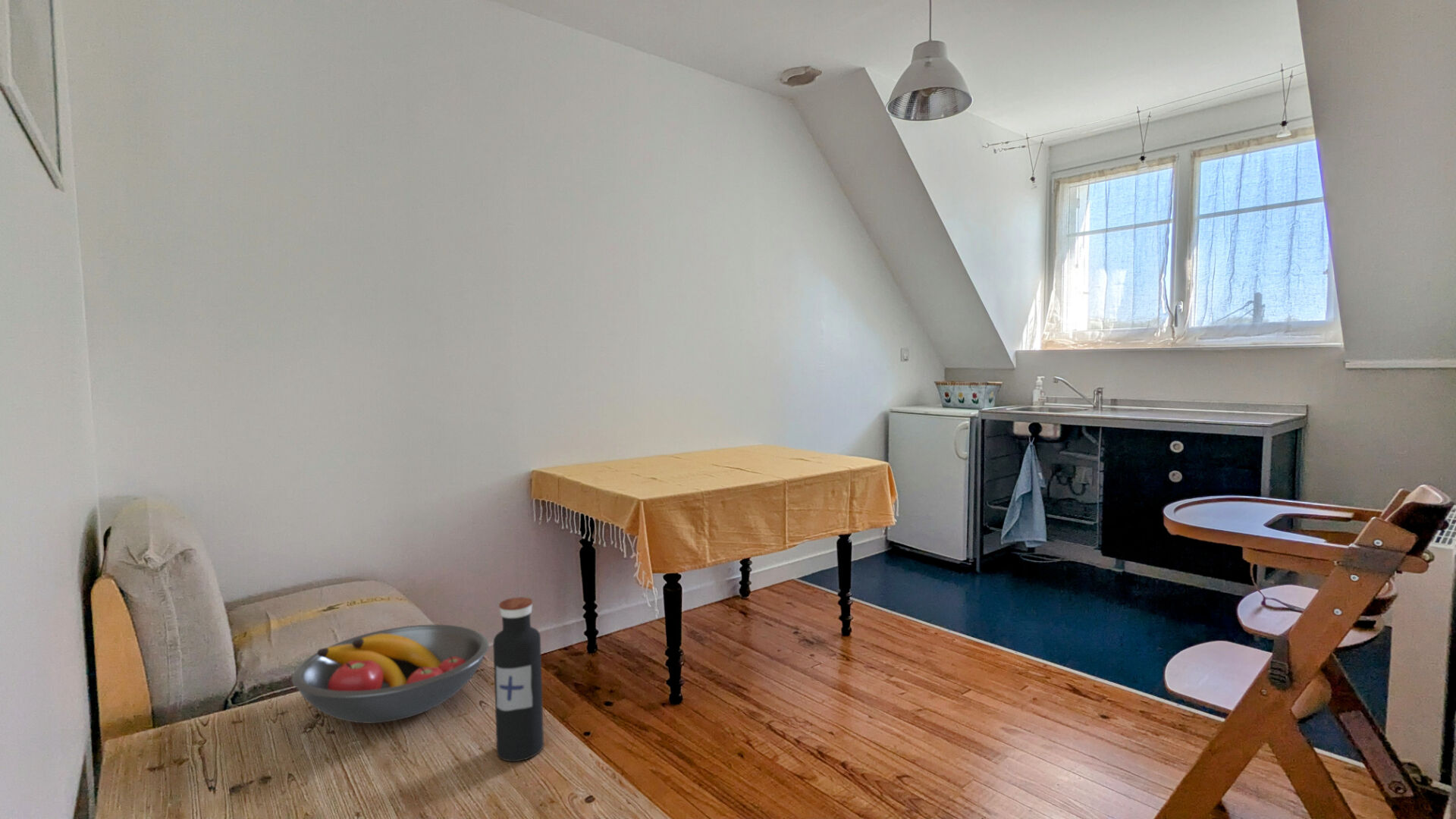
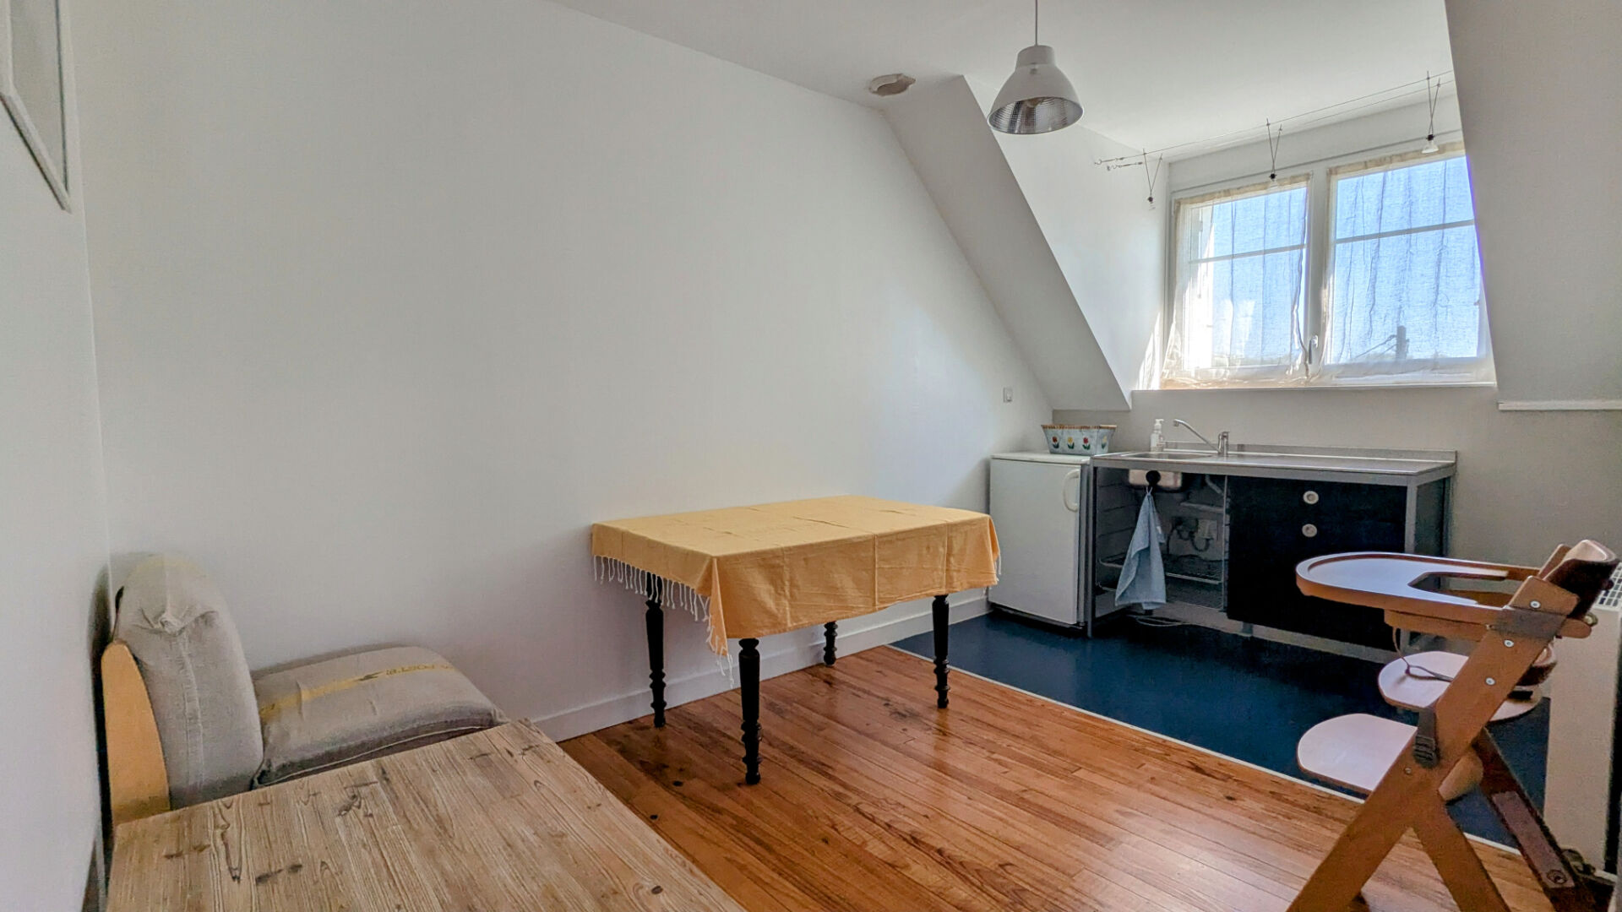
- water bottle [492,597,544,762]
- fruit bowl [291,624,490,724]
